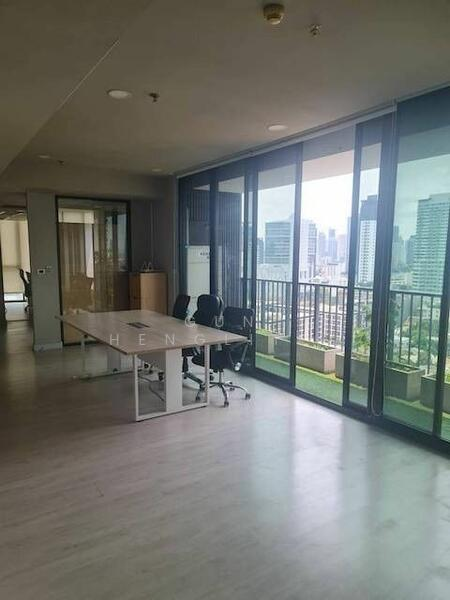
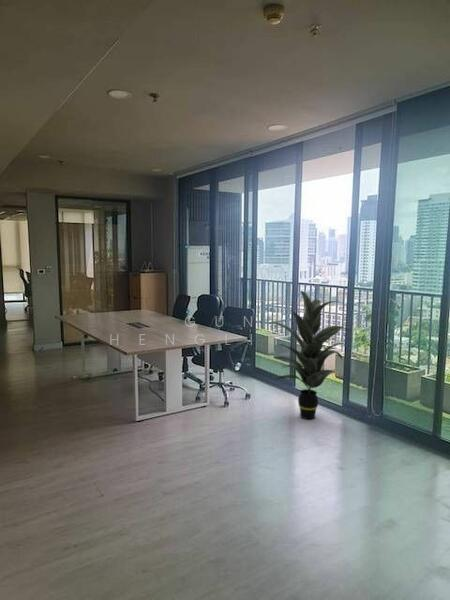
+ indoor plant [270,290,352,420]
